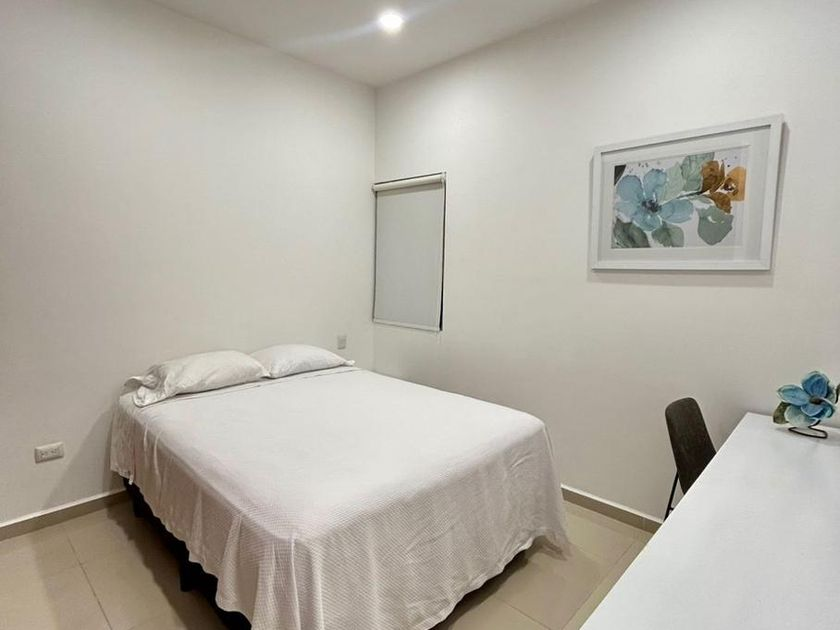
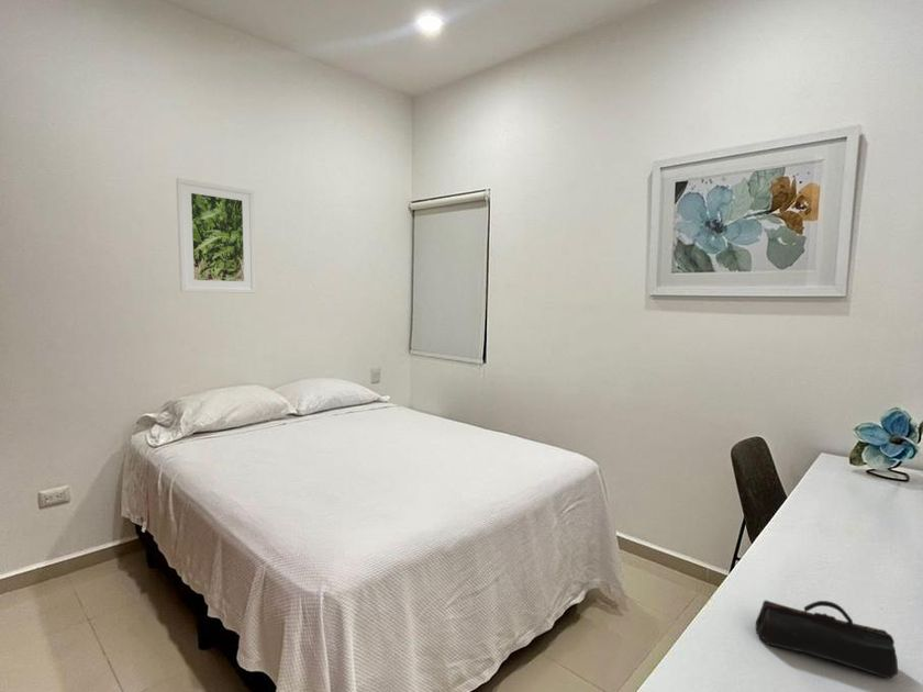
+ pencil case [755,600,899,680]
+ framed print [175,177,257,294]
